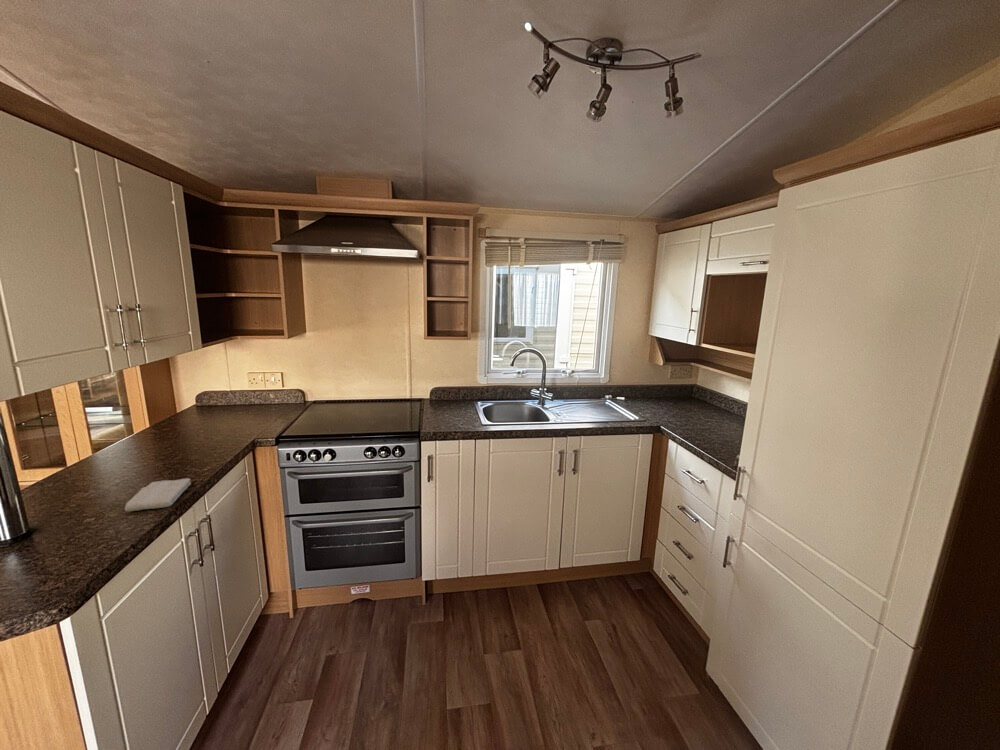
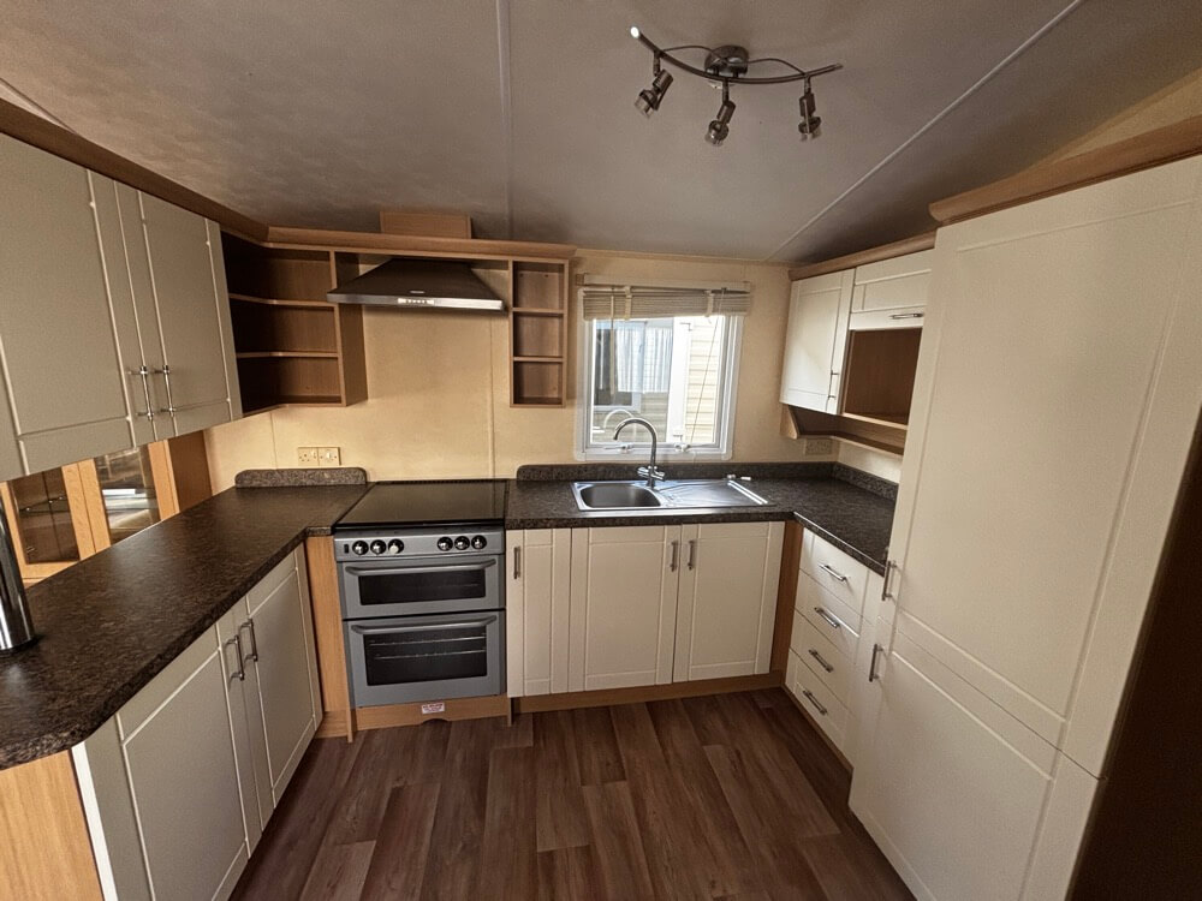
- washcloth [124,477,192,512]
